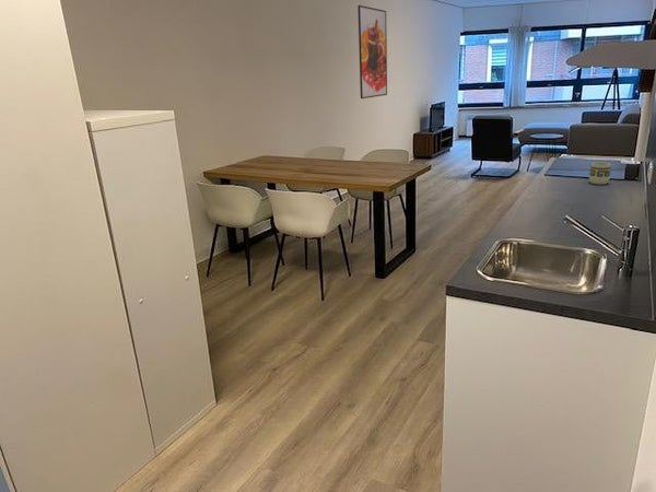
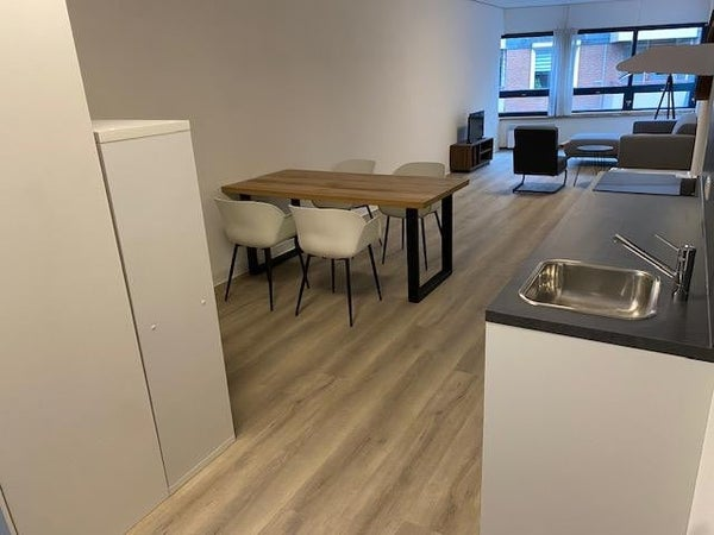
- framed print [356,4,388,99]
- cup [587,162,611,186]
